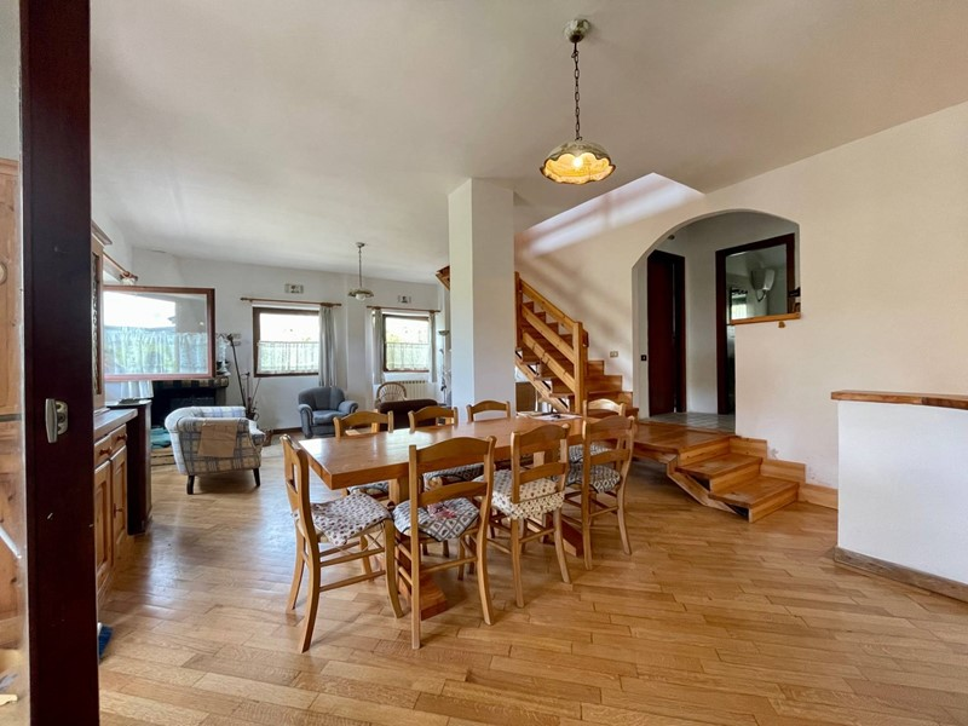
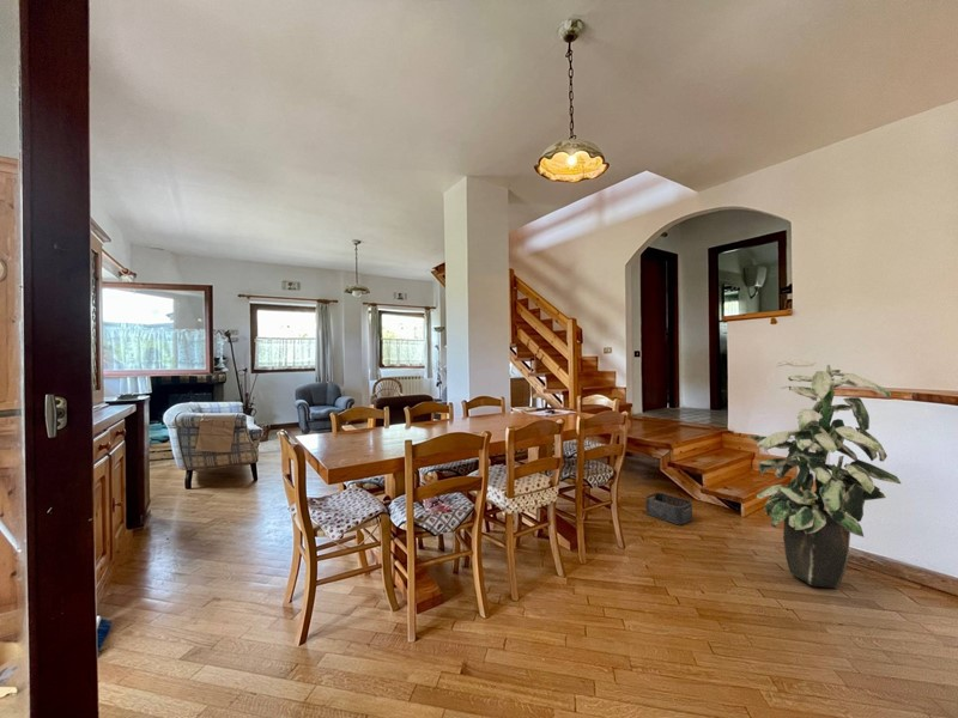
+ storage bin [644,492,693,525]
+ indoor plant [746,359,902,589]
